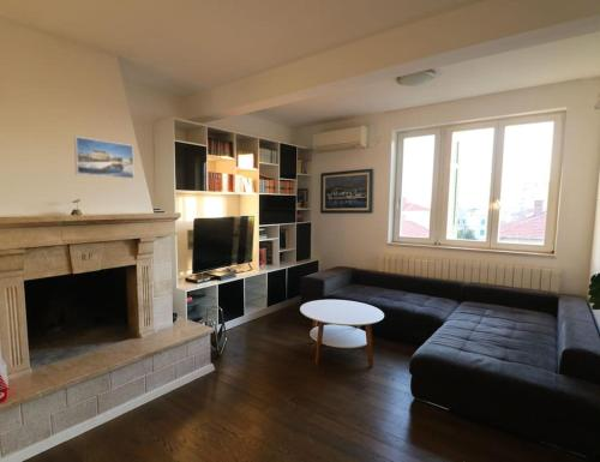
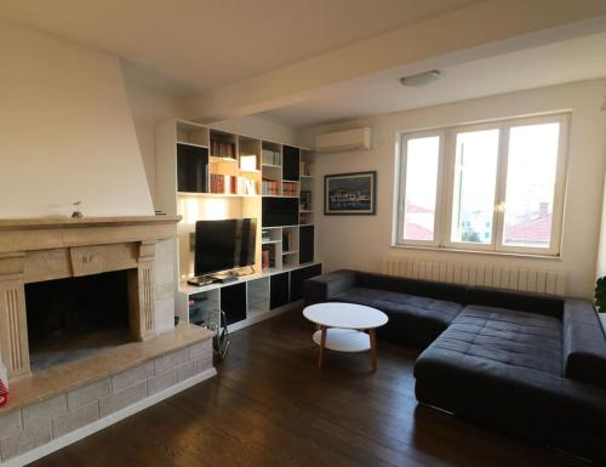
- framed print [73,136,136,180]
